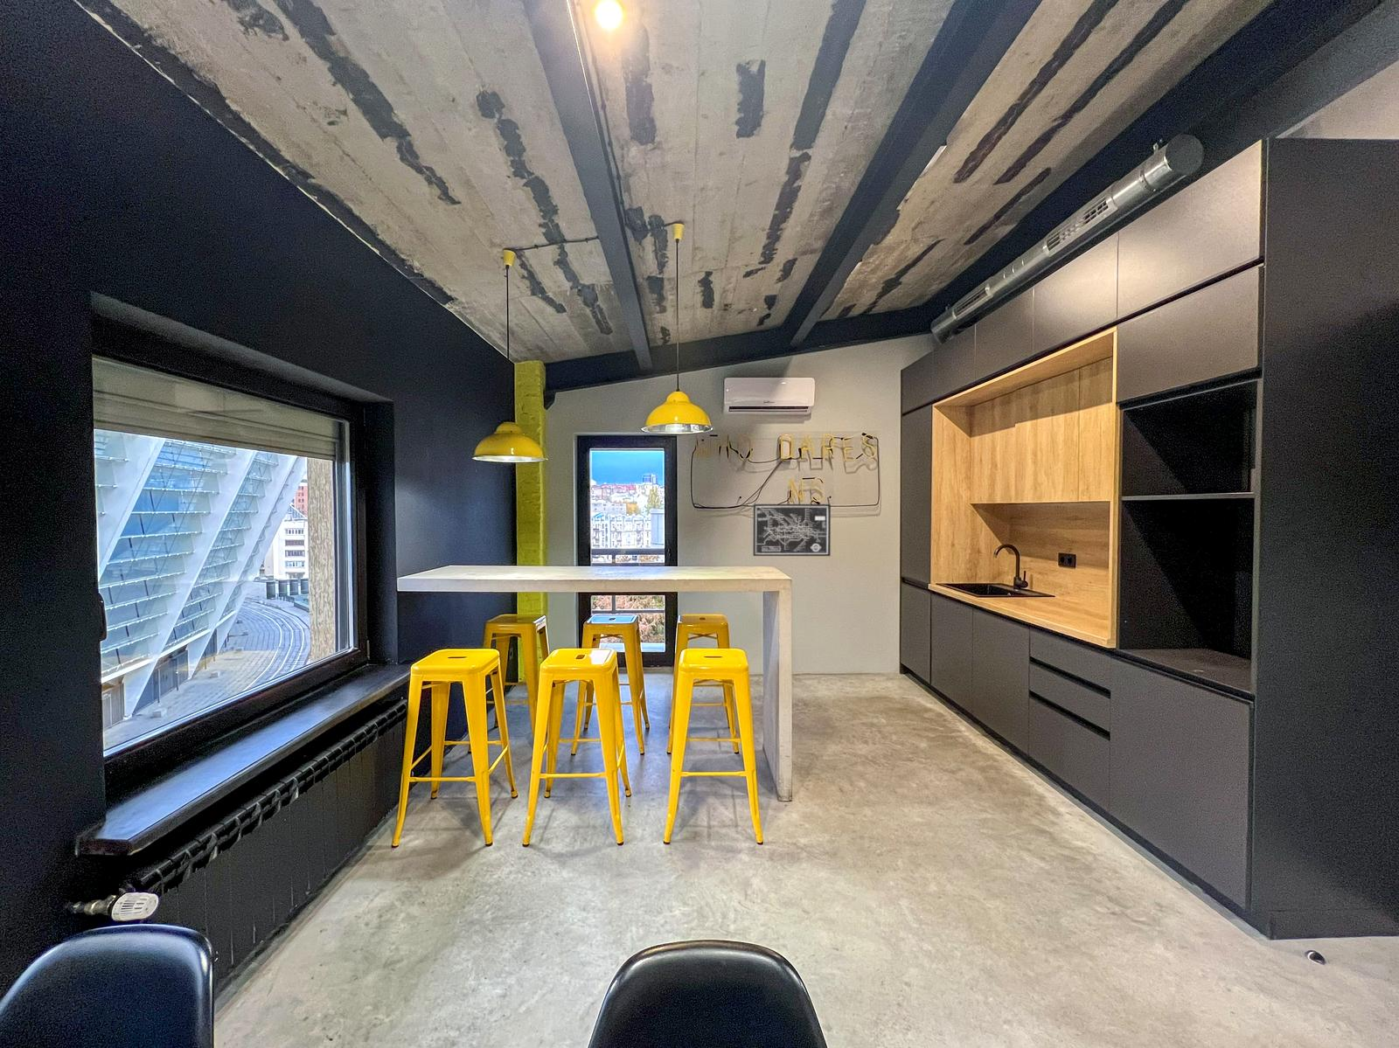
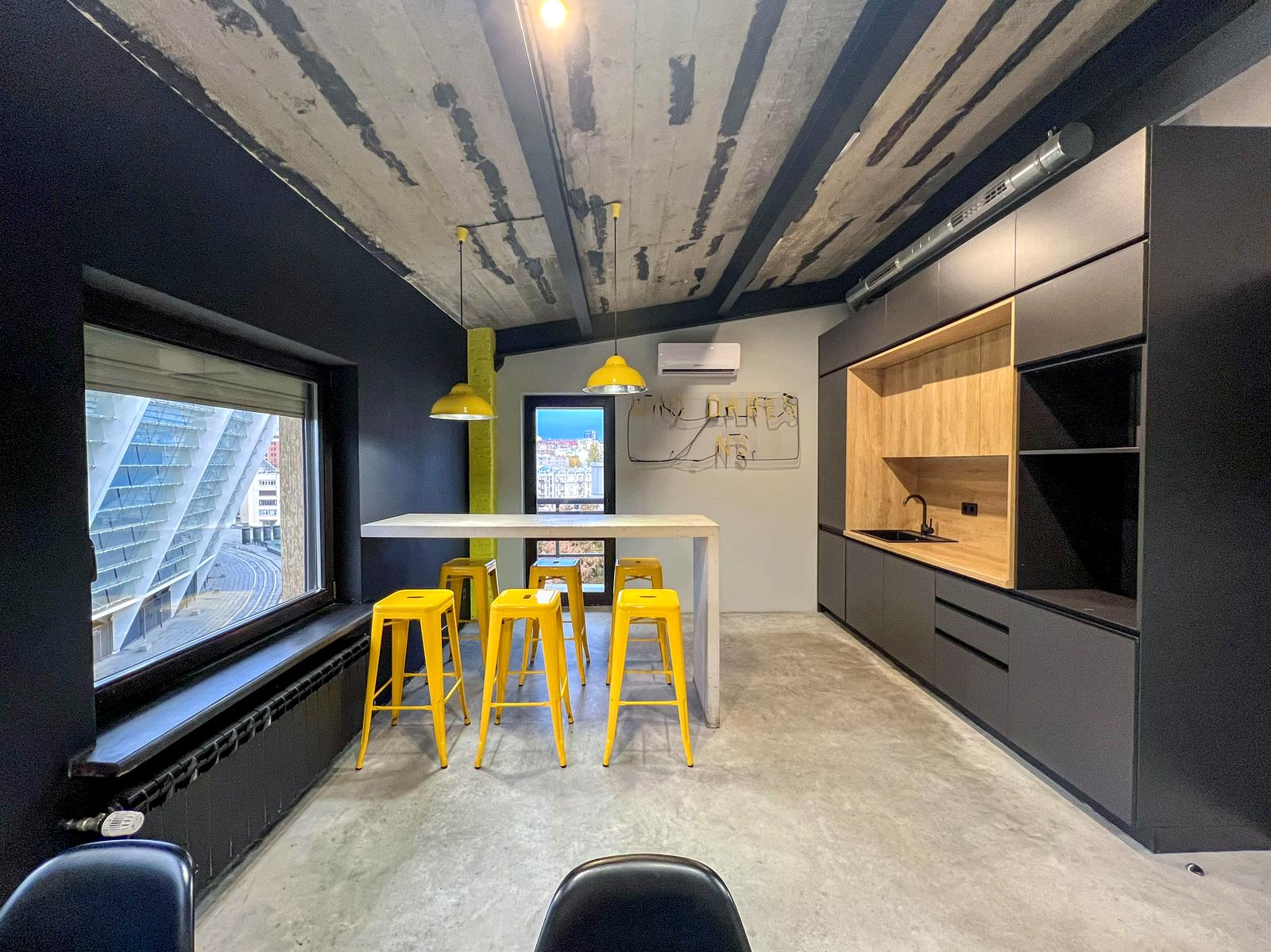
- wall art [752,503,831,557]
